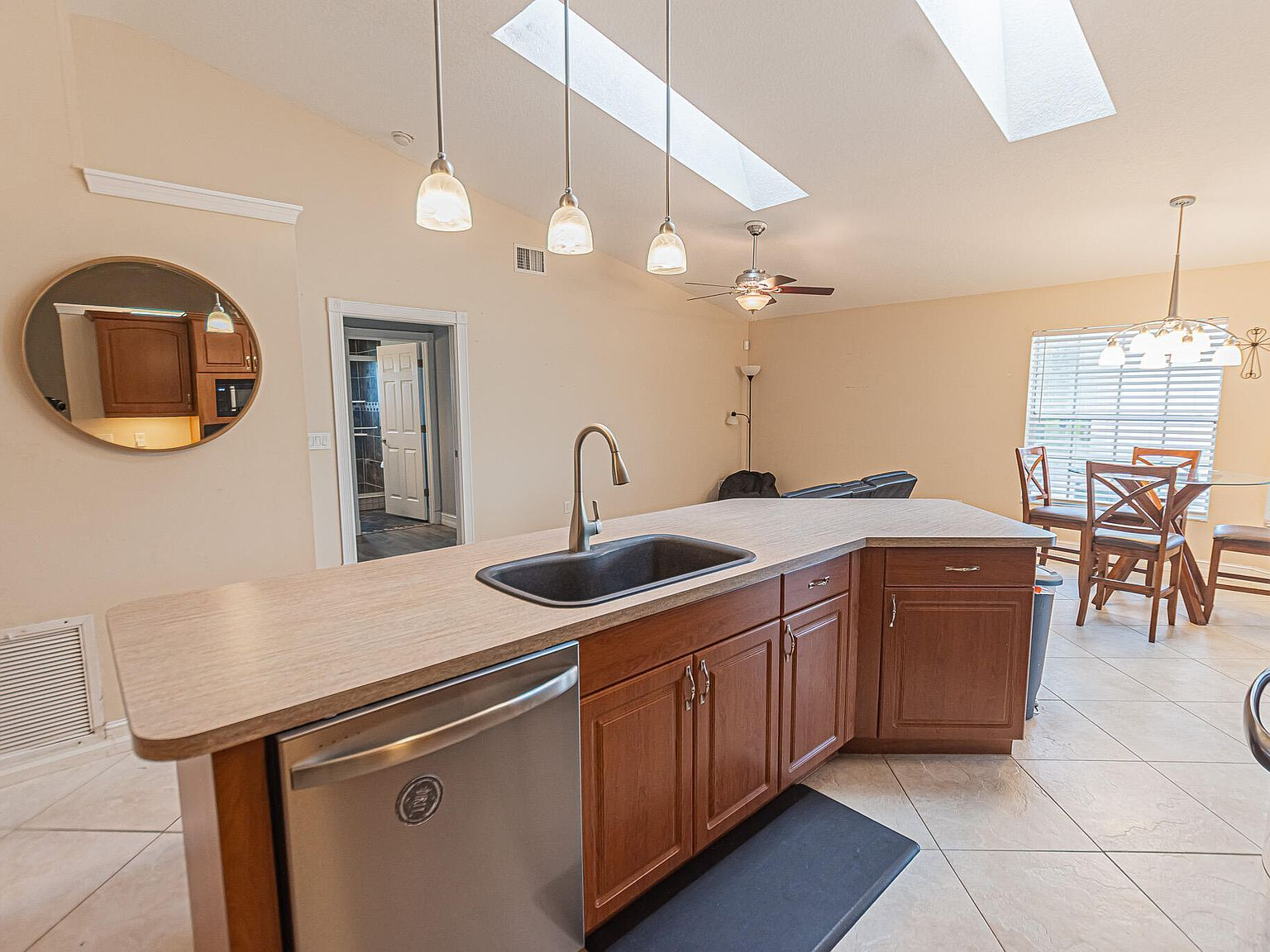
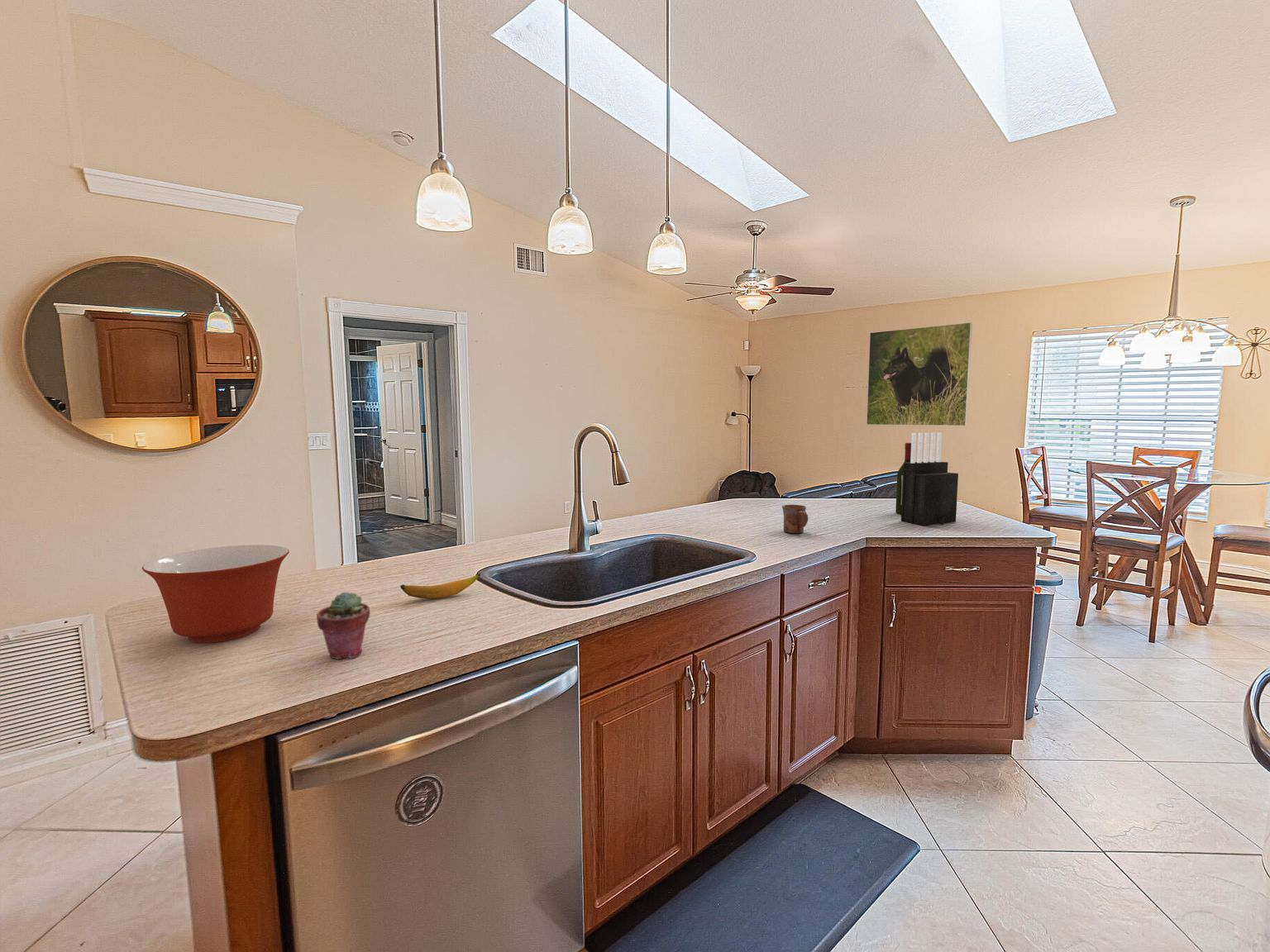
+ banana [399,573,481,600]
+ potted succulent [316,591,371,660]
+ mug [781,504,809,534]
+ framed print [866,321,973,426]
+ knife block [900,431,959,526]
+ wine bottle [895,442,911,515]
+ mixing bowl [141,544,290,644]
